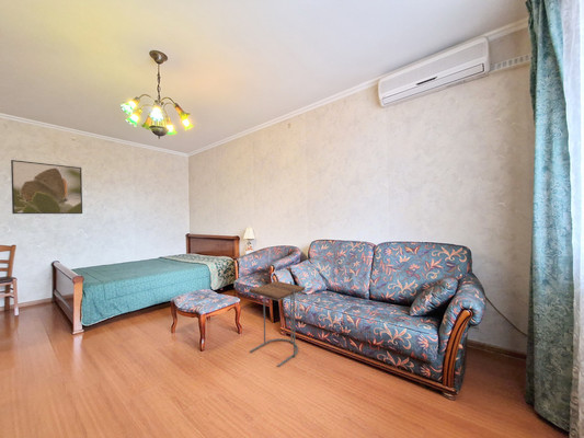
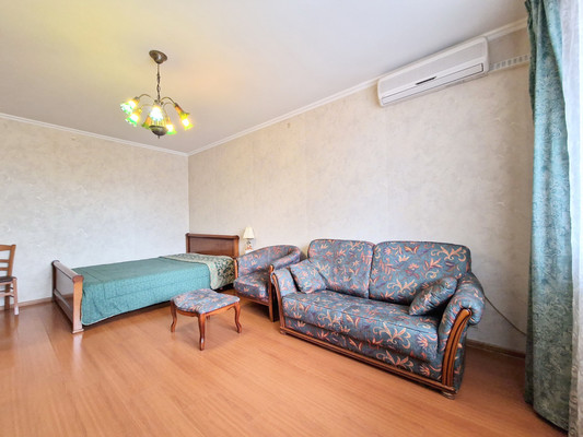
- side table [249,280,306,368]
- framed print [10,159,83,215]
